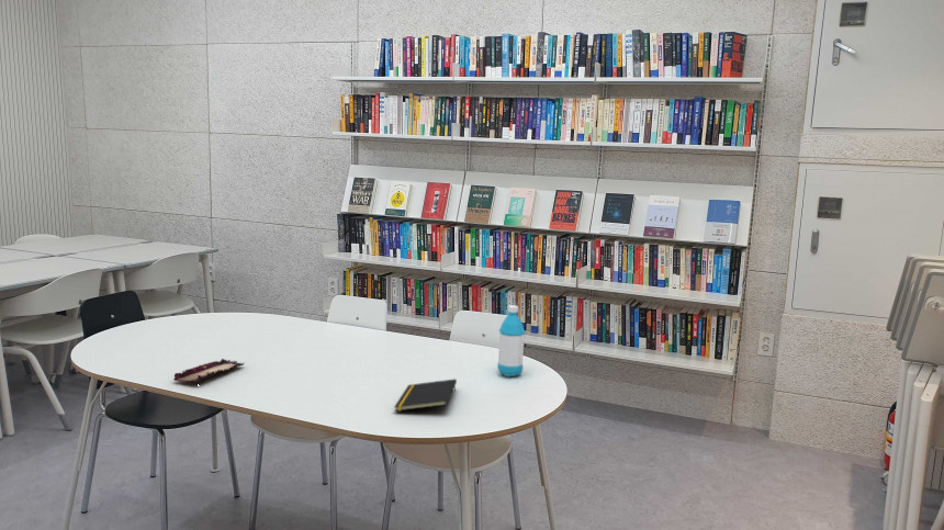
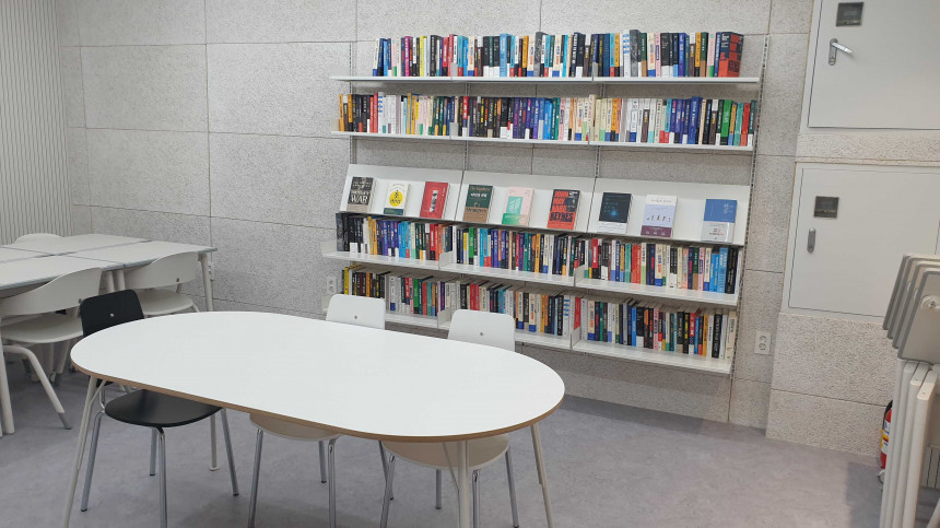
- book [172,358,246,383]
- notepad [393,377,458,413]
- water bottle [496,304,526,377]
